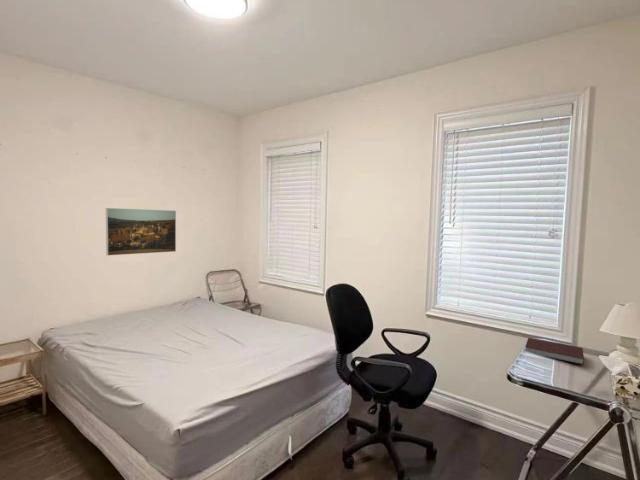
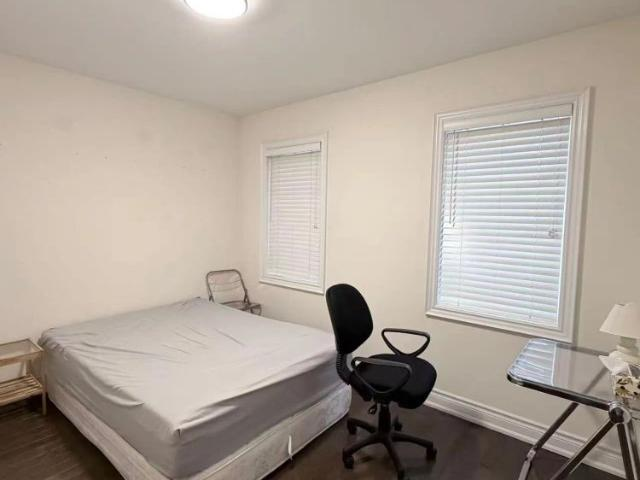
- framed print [105,207,177,257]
- notebook [524,337,585,366]
